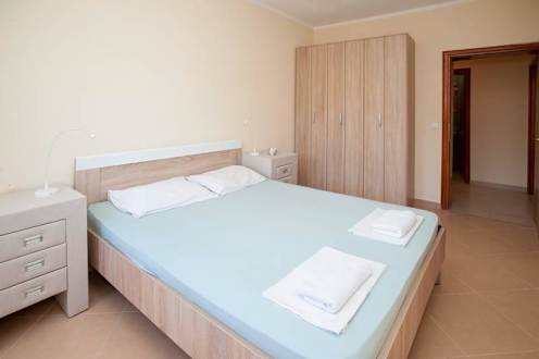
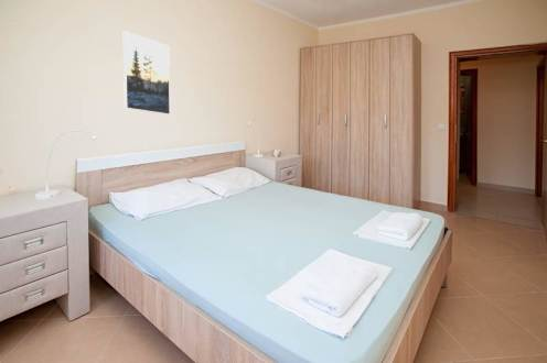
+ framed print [122,30,171,116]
